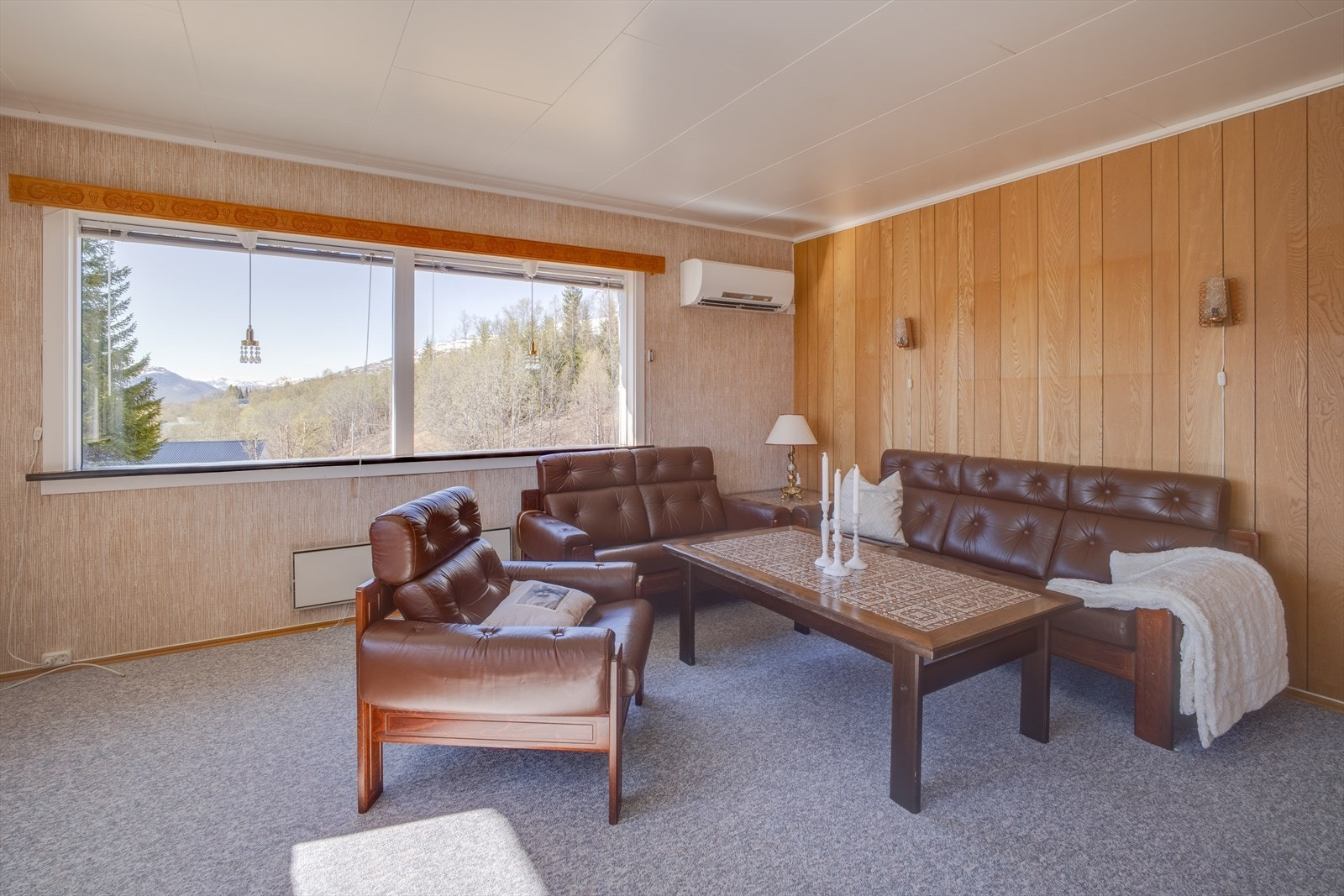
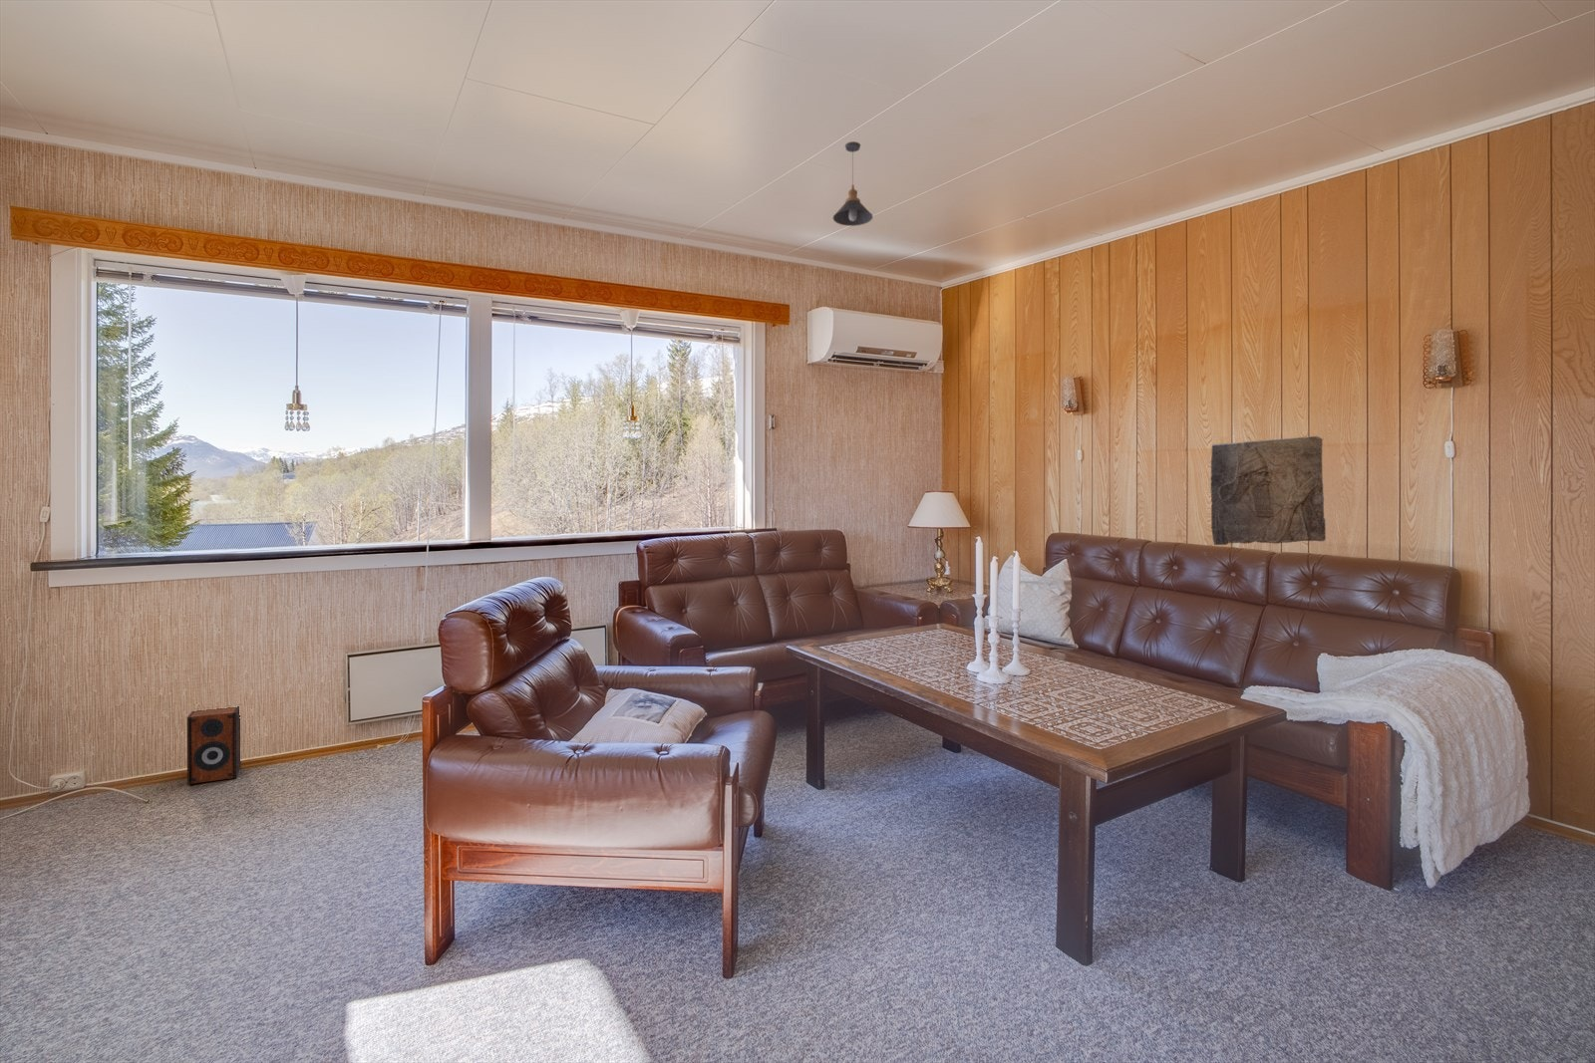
+ stone relief [1209,434,1327,546]
+ pendant light [832,140,875,227]
+ speaker [186,706,242,785]
